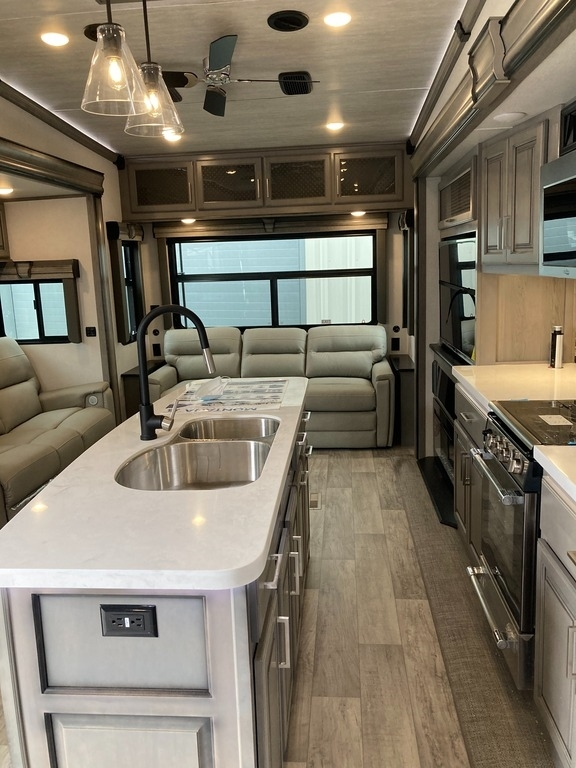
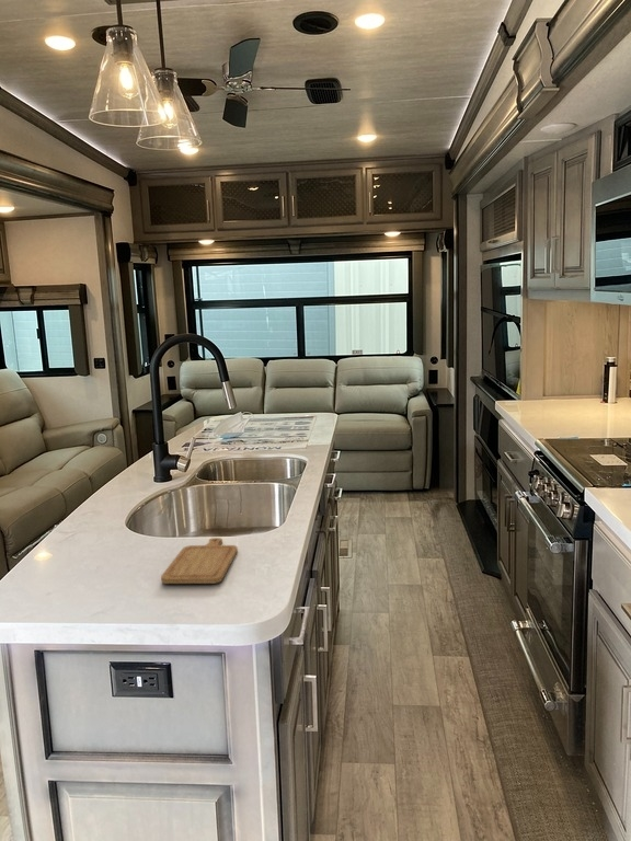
+ chopping board [160,537,239,585]
